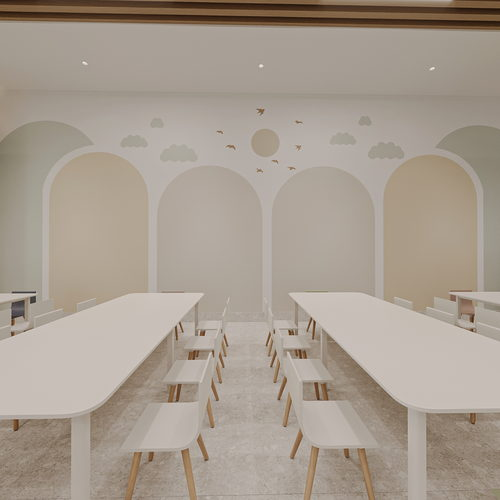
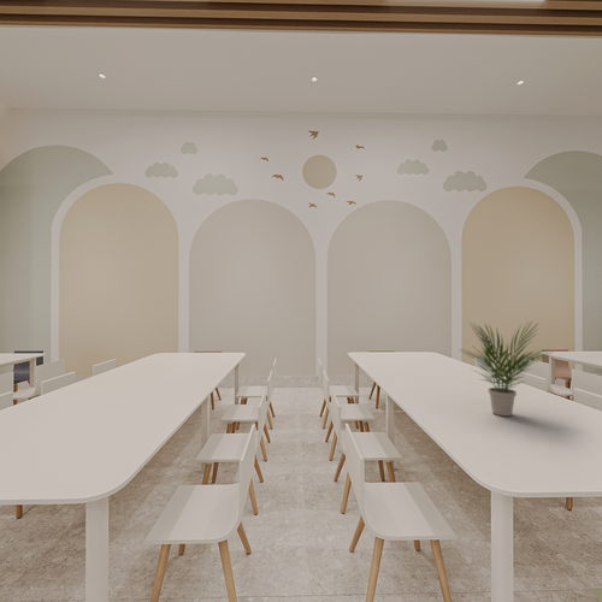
+ potted plant [460,320,555,418]
